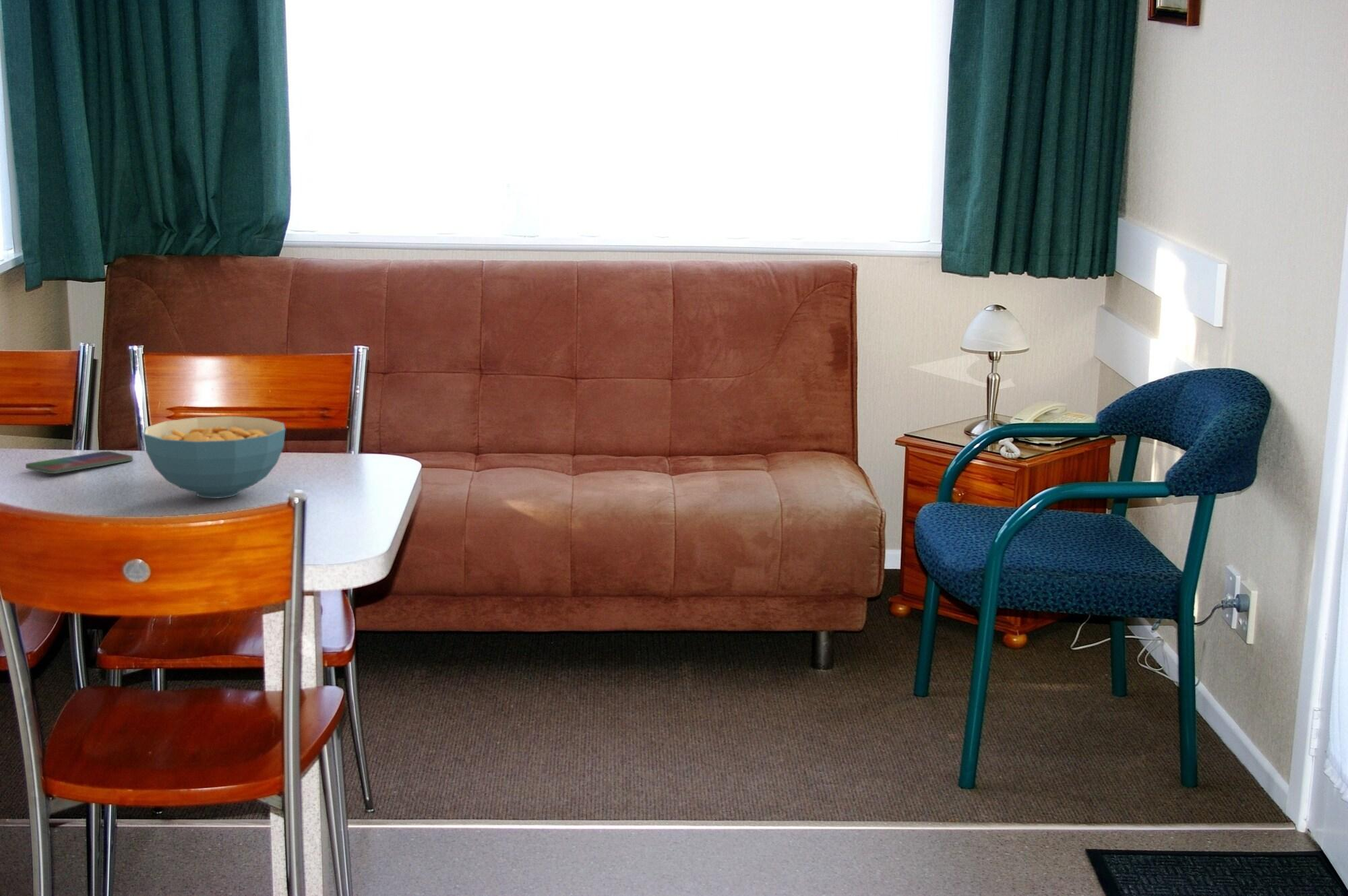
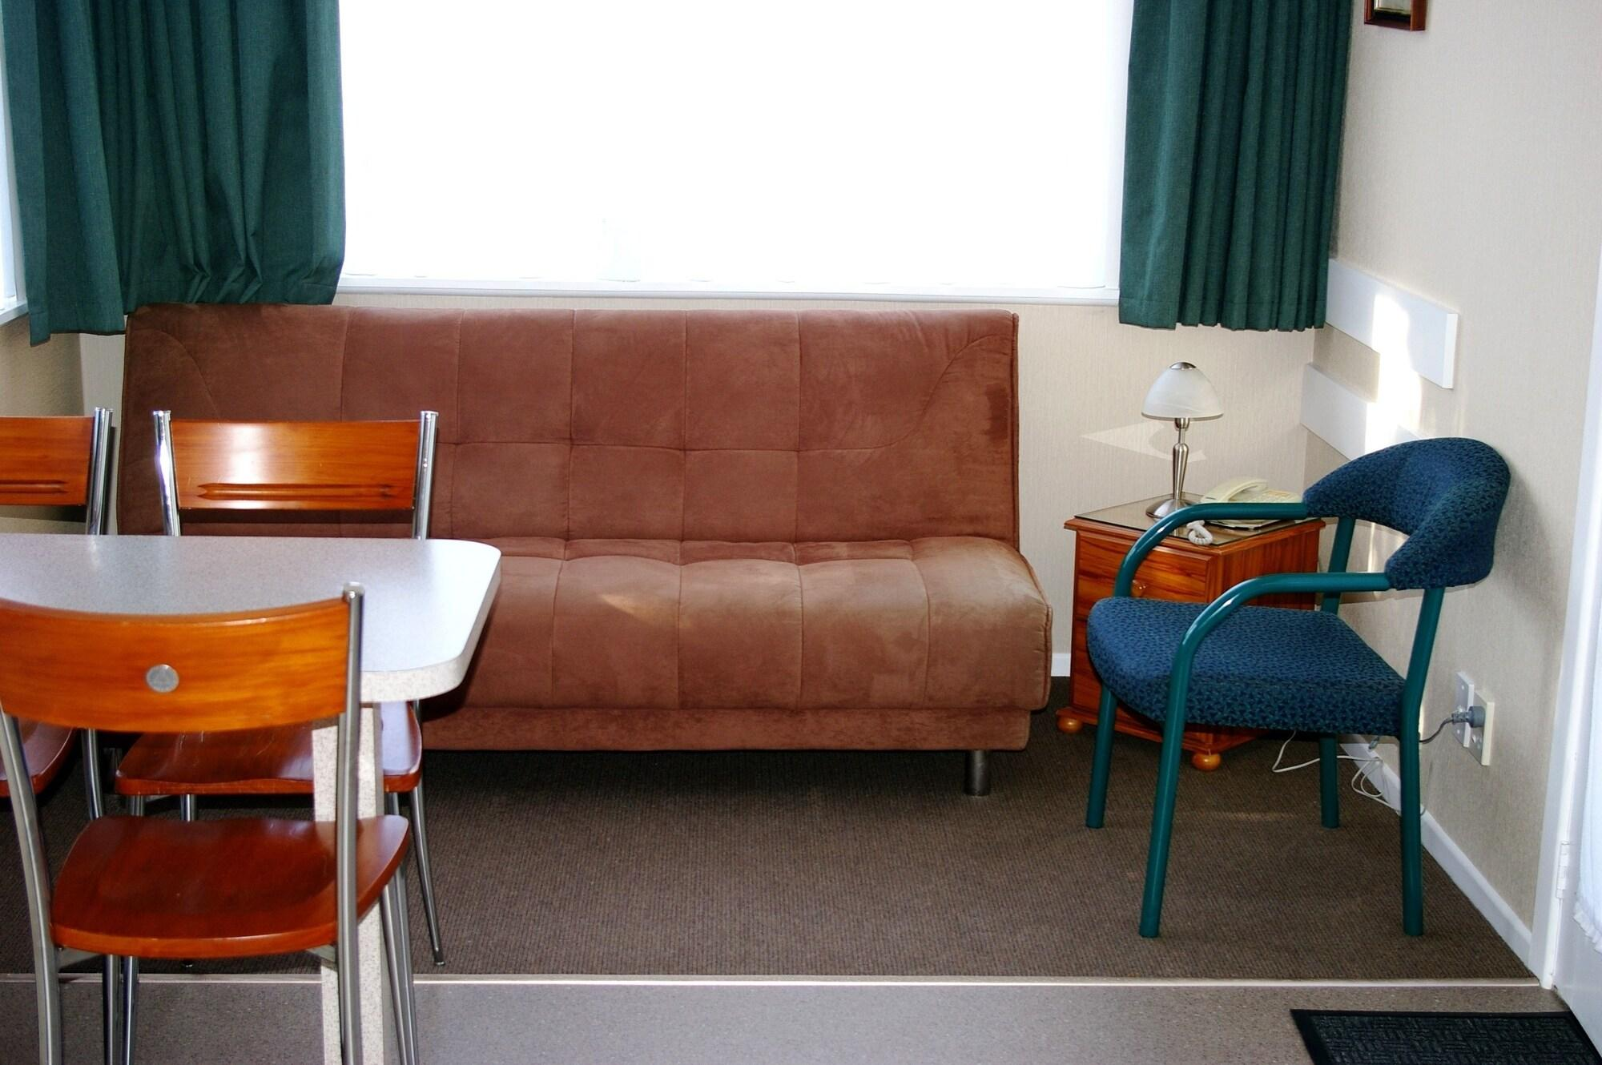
- smartphone [25,451,133,474]
- cereal bowl [142,416,286,499]
